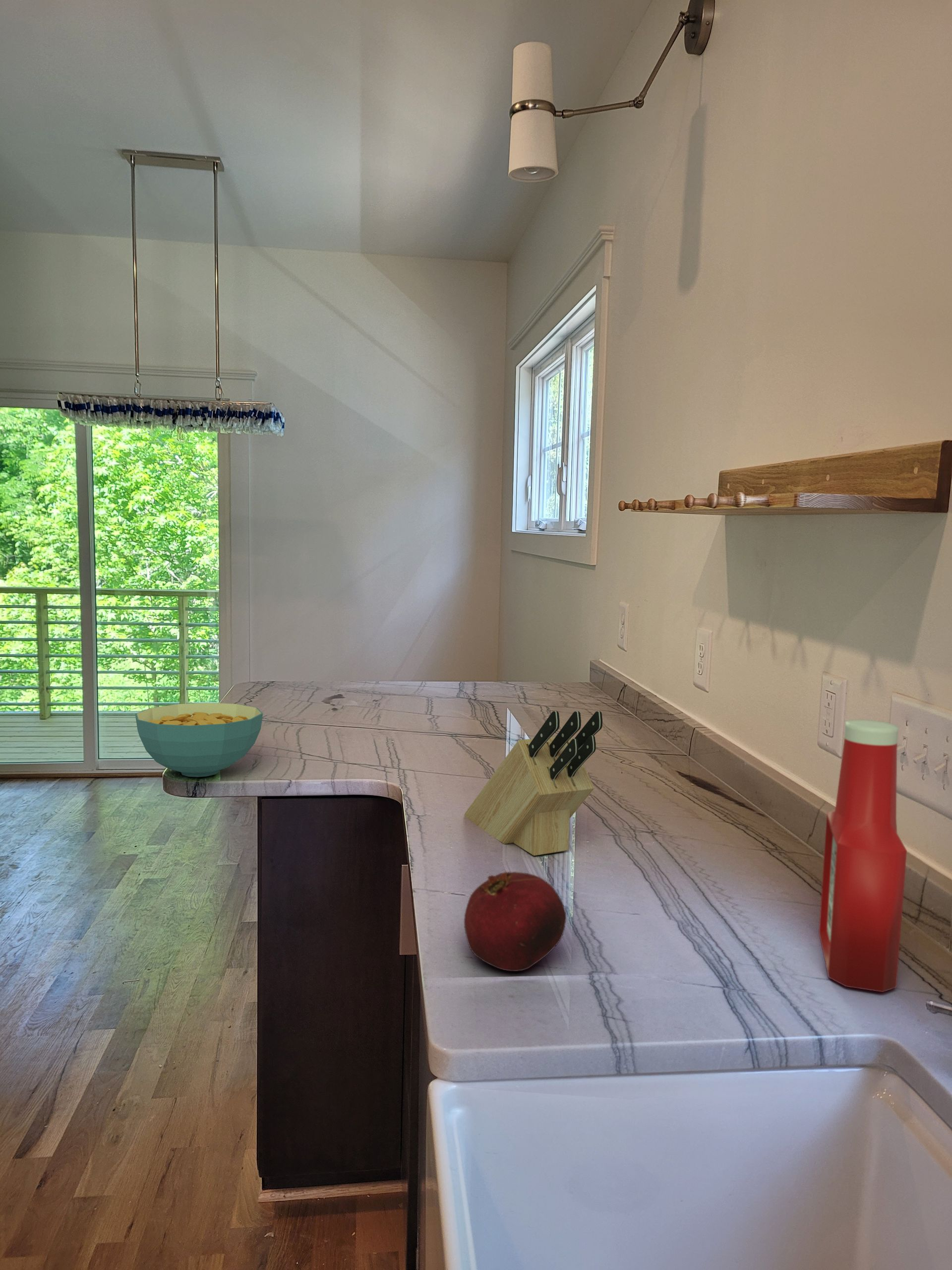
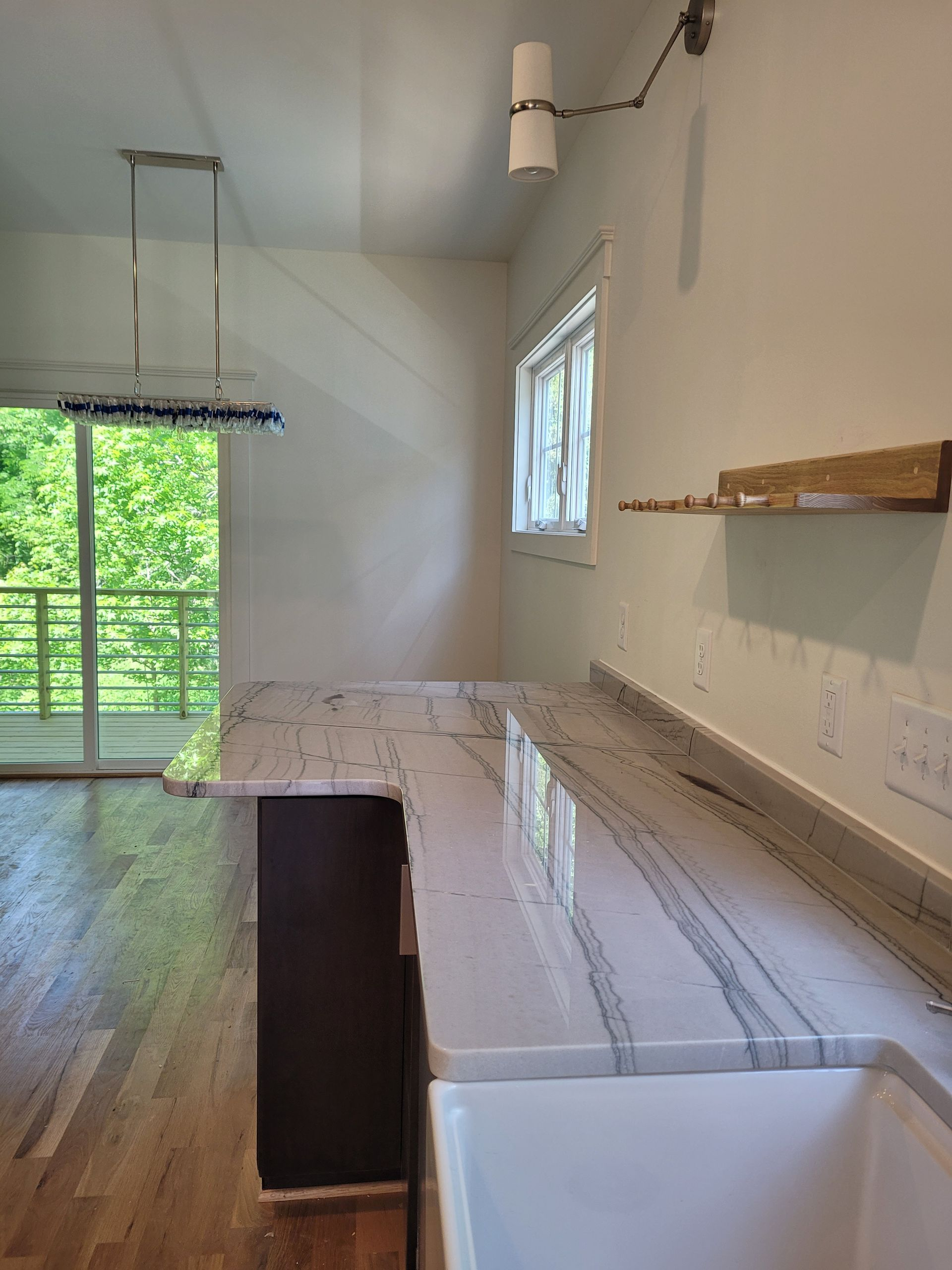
- cereal bowl [135,702,263,777]
- fruit [464,871,567,972]
- knife block [464,710,603,856]
- soap bottle [818,719,907,993]
